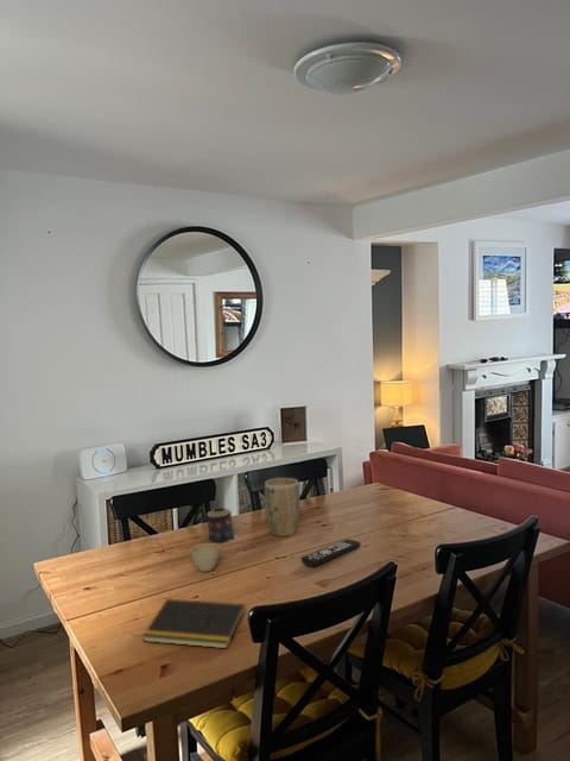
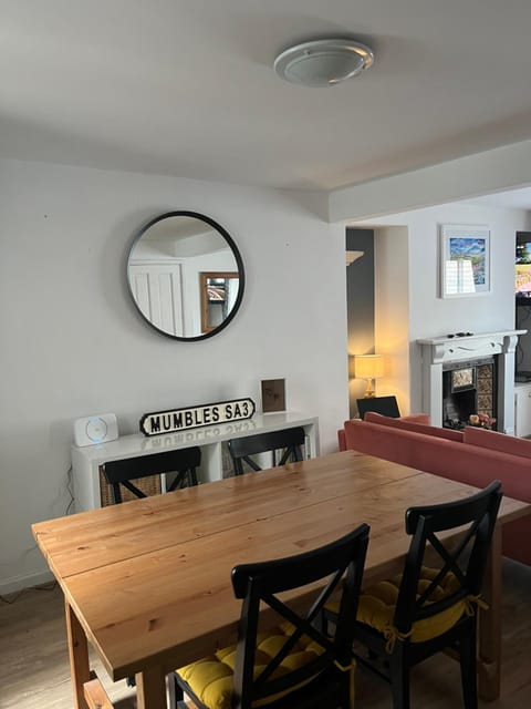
- notepad [141,598,246,649]
- candle [205,507,239,543]
- remote control [300,539,361,567]
- flower pot [189,542,221,573]
- plant pot [264,477,300,537]
